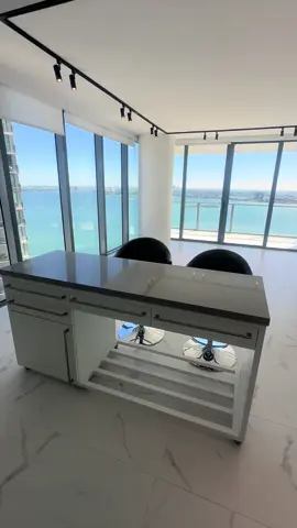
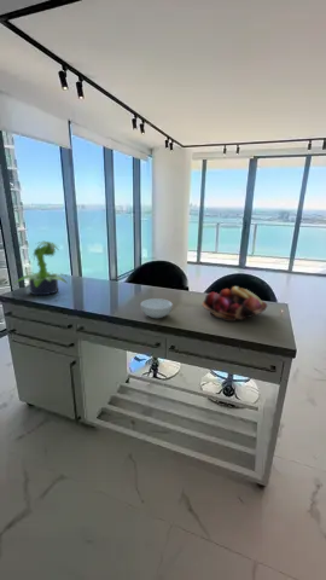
+ potted plant [13,240,69,296]
+ cereal bowl [140,297,174,319]
+ fruit basket [202,285,268,323]
